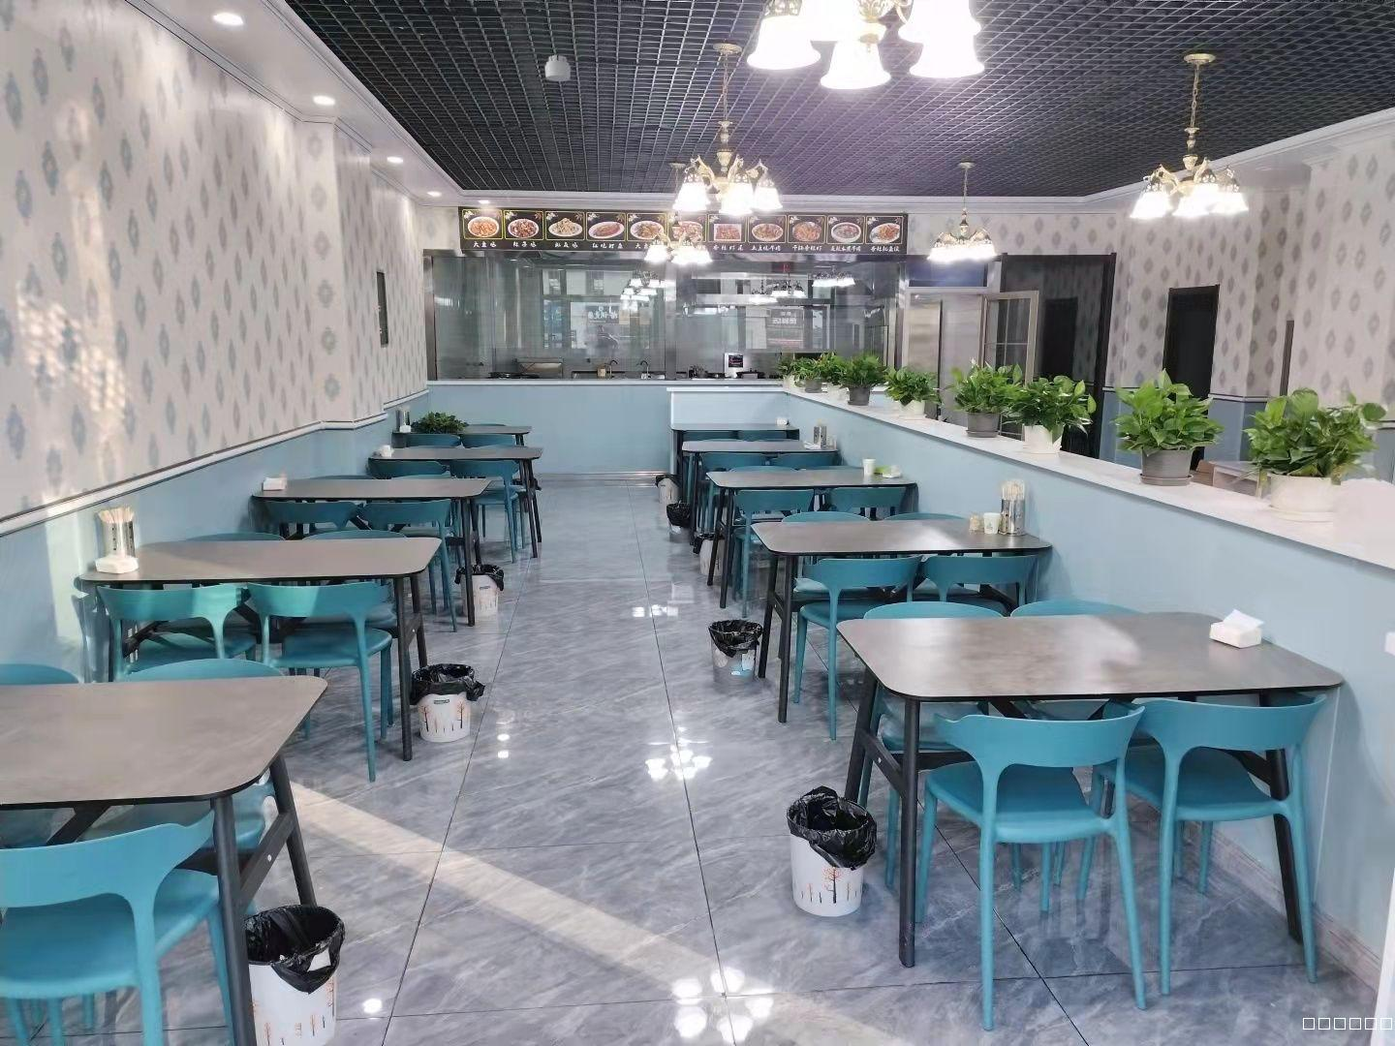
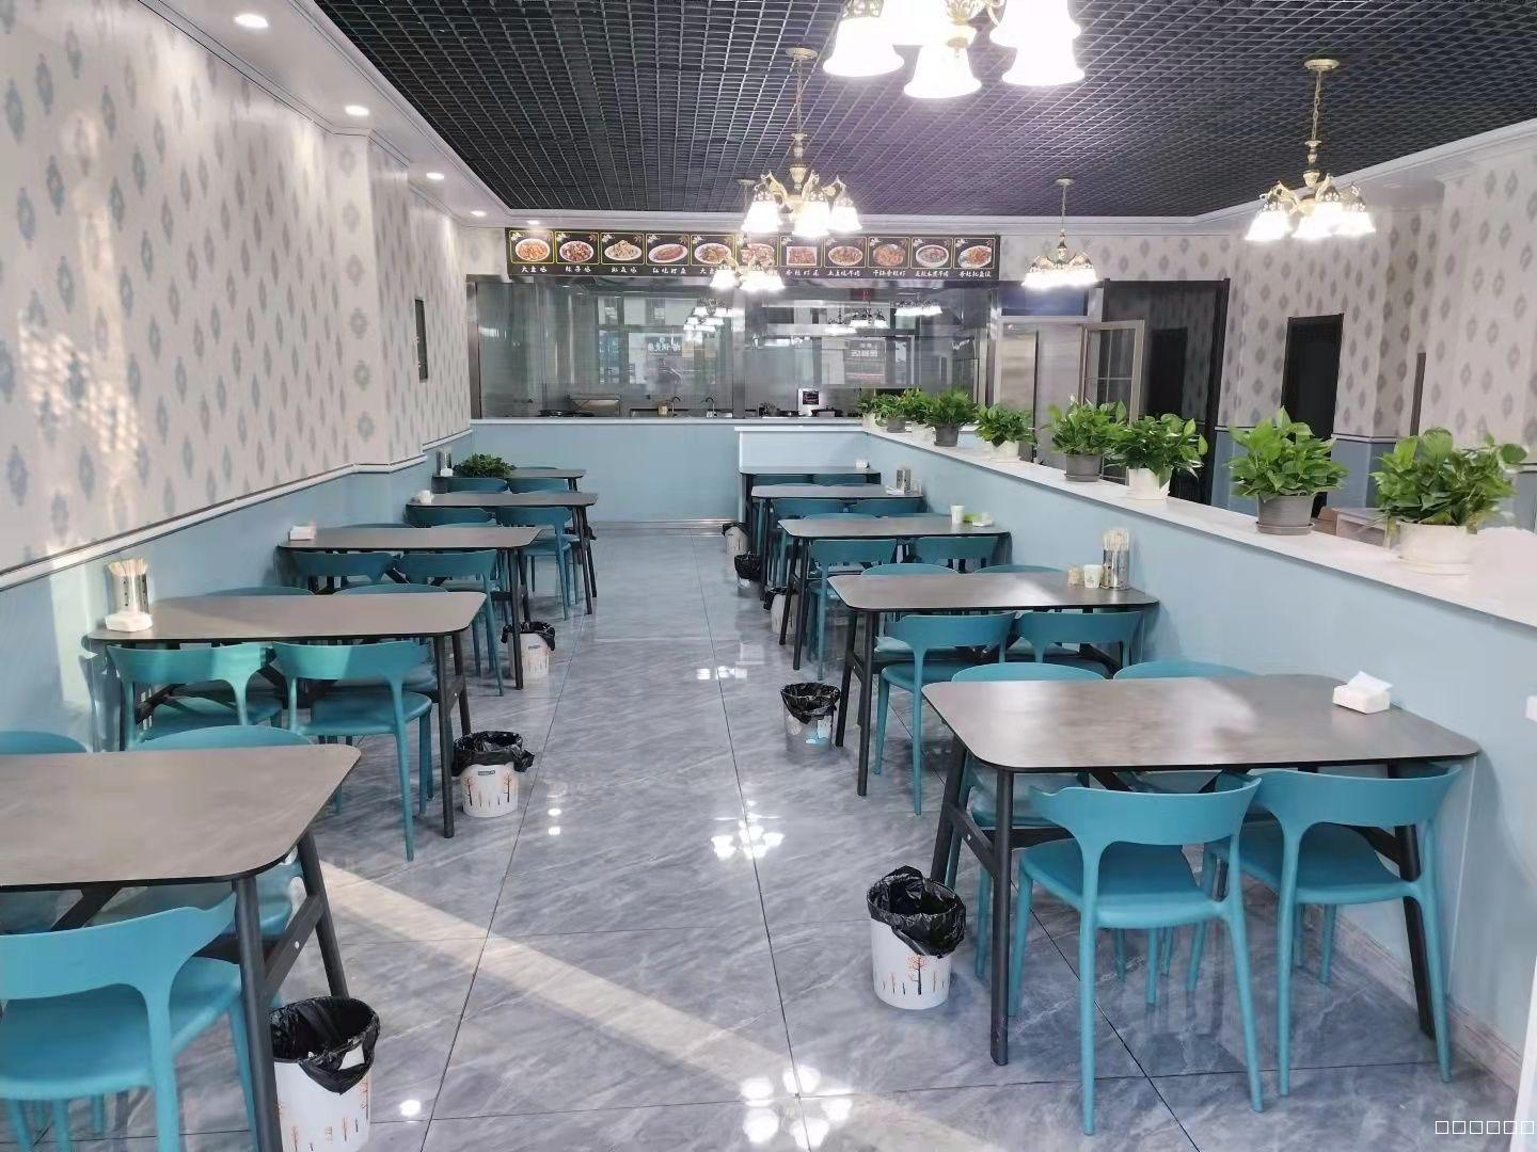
- smoke detector [545,54,571,82]
